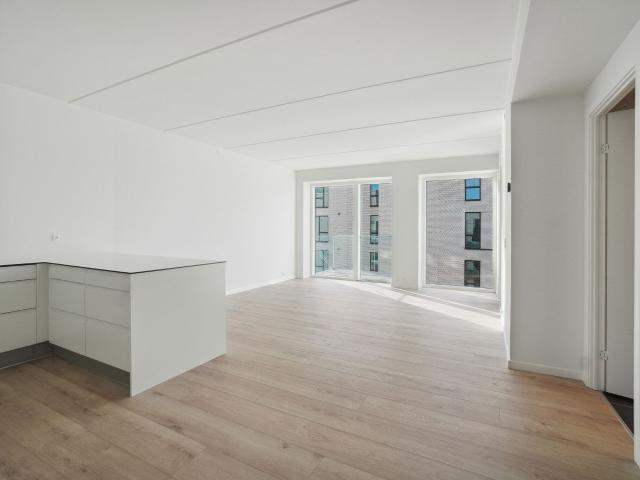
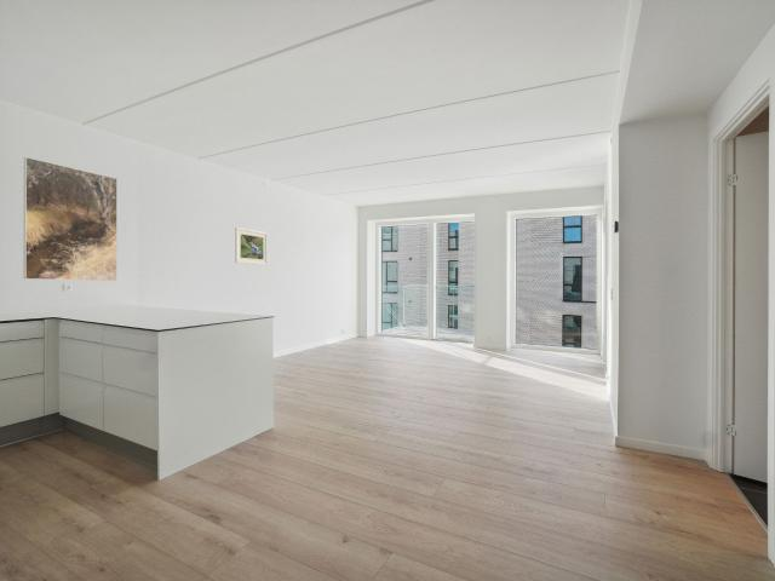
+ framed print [234,226,269,266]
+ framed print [23,156,119,282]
